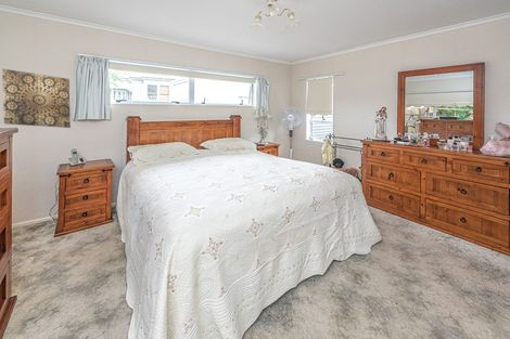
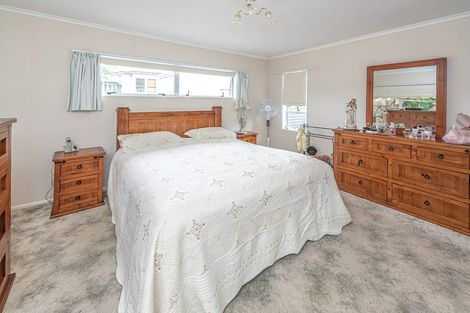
- wall art [1,67,72,129]
